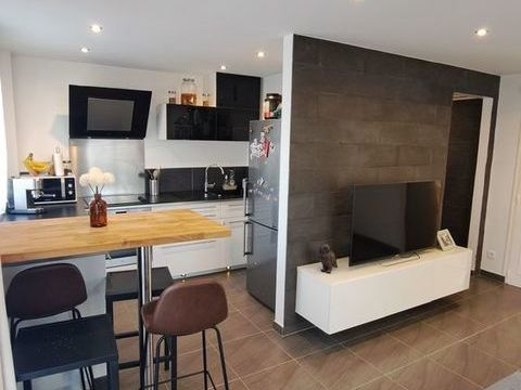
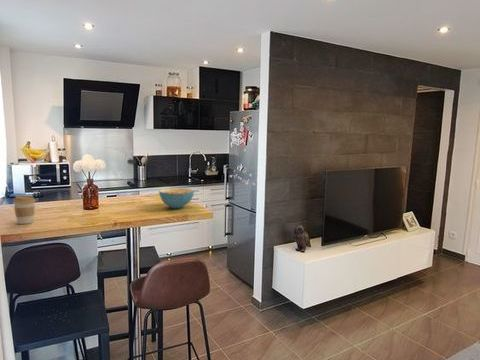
+ cereal bowl [158,187,195,209]
+ coffee cup [12,195,36,225]
